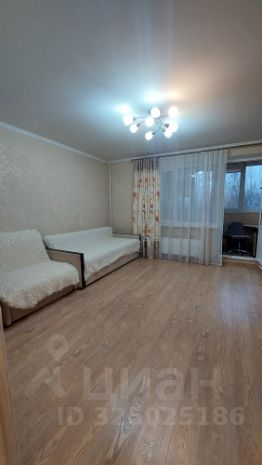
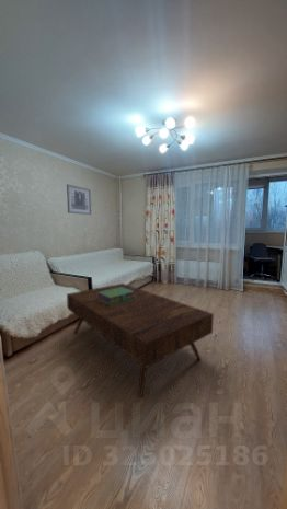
+ stack of books [96,288,136,306]
+ wall art [66,183,93,216]
+ coffee table [66,282,215,397]
